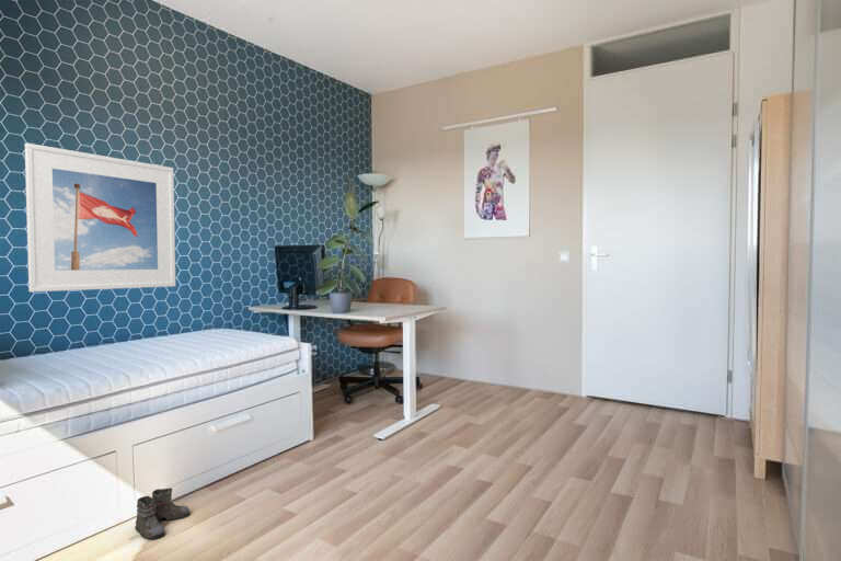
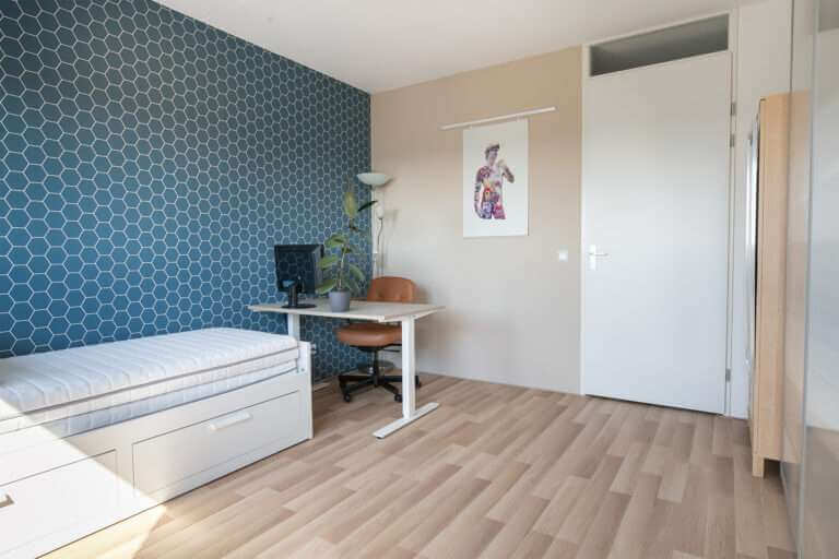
- boots [128,486,191,540]
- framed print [24,142,176,293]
